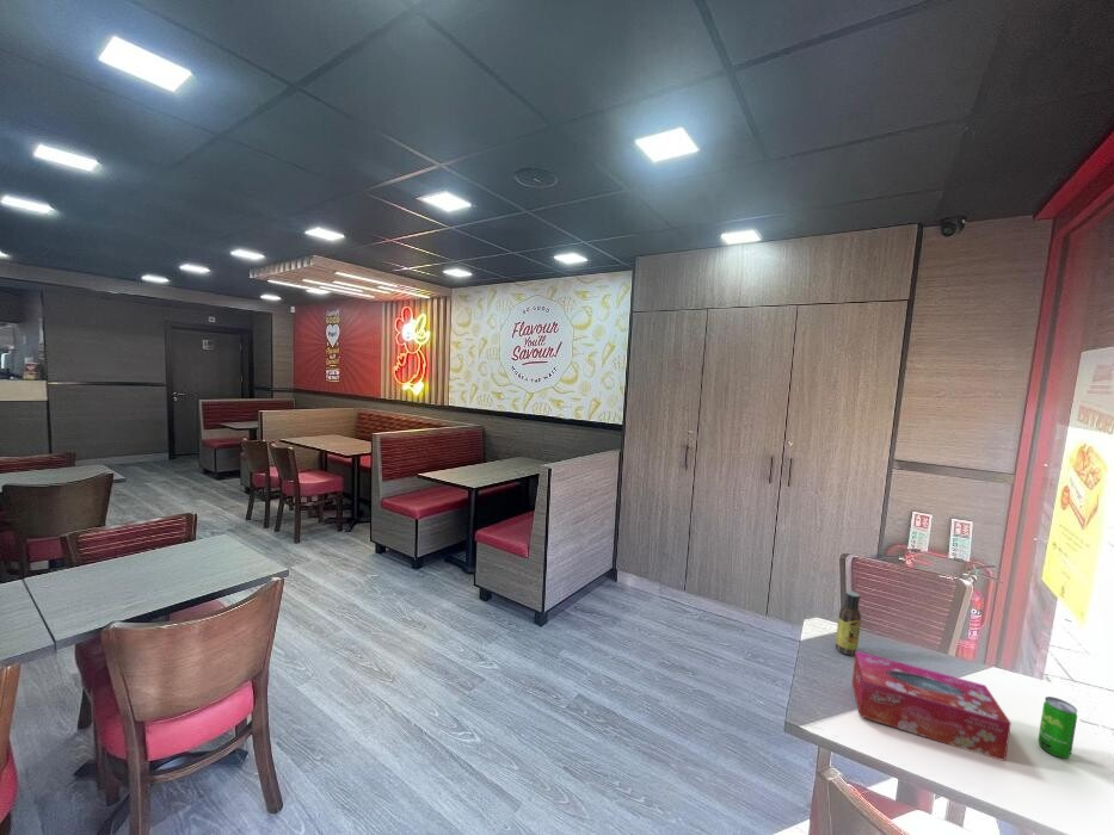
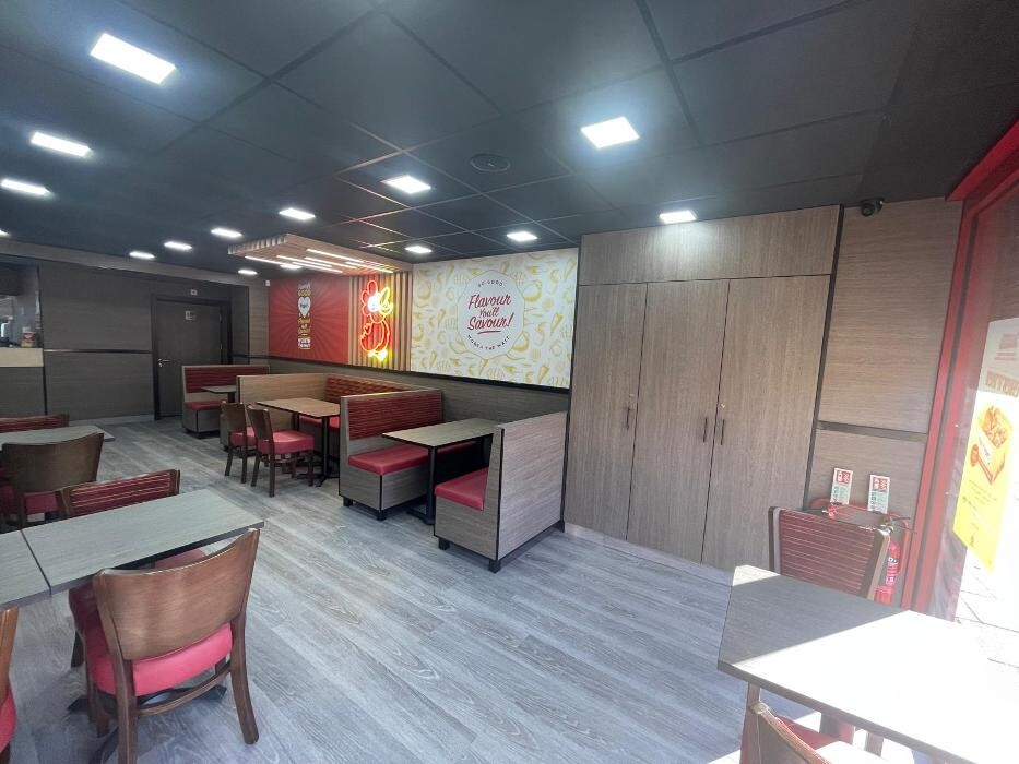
- sauce bottle [835,589,862,656]
- tissue box [851,650,1013,762]
- beverage can [1038,695,1078,760]
